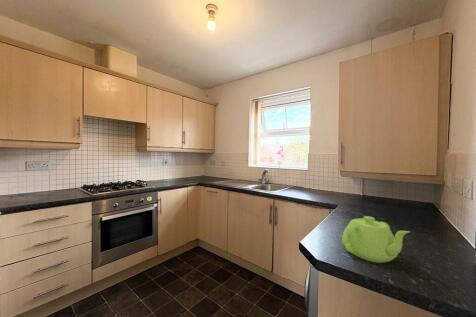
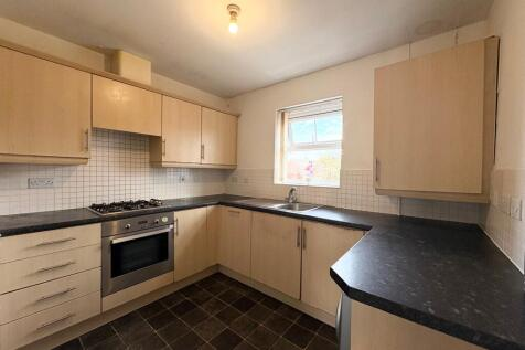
- teapot [341,215,411,264]
